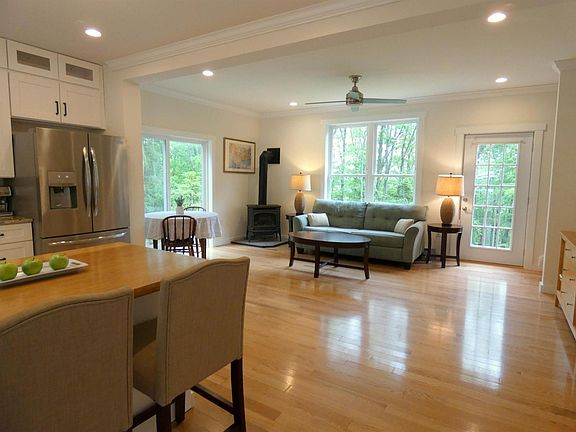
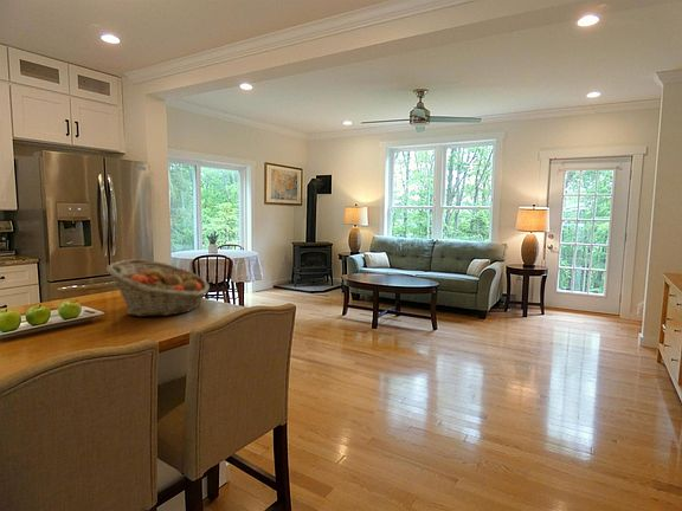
+ fruit basket [105,258,211,318]
